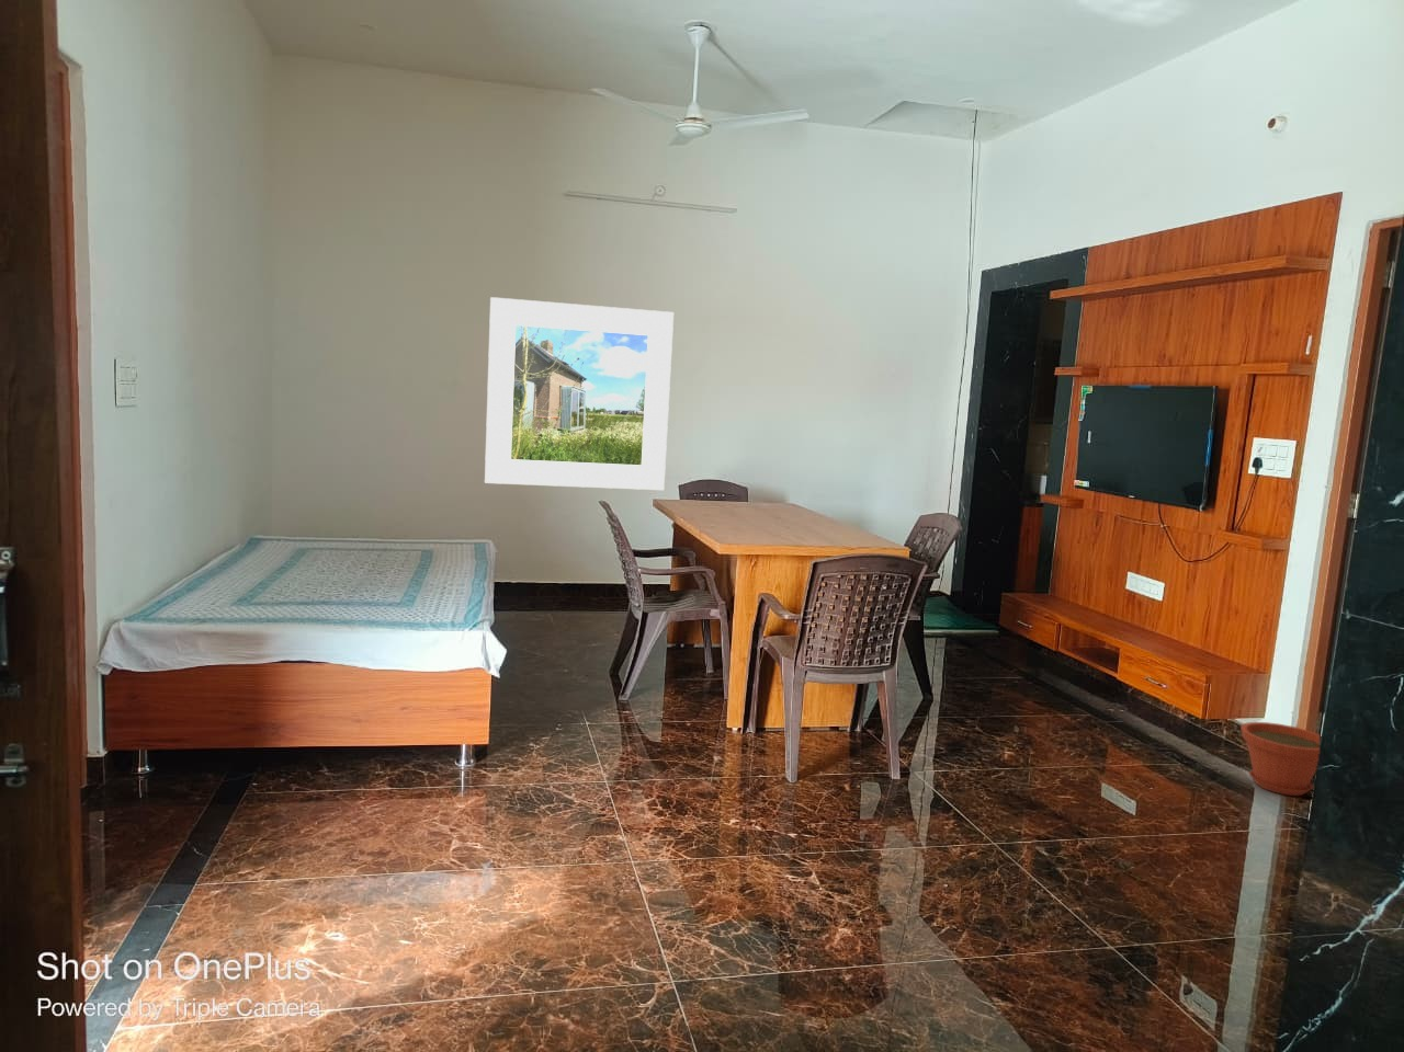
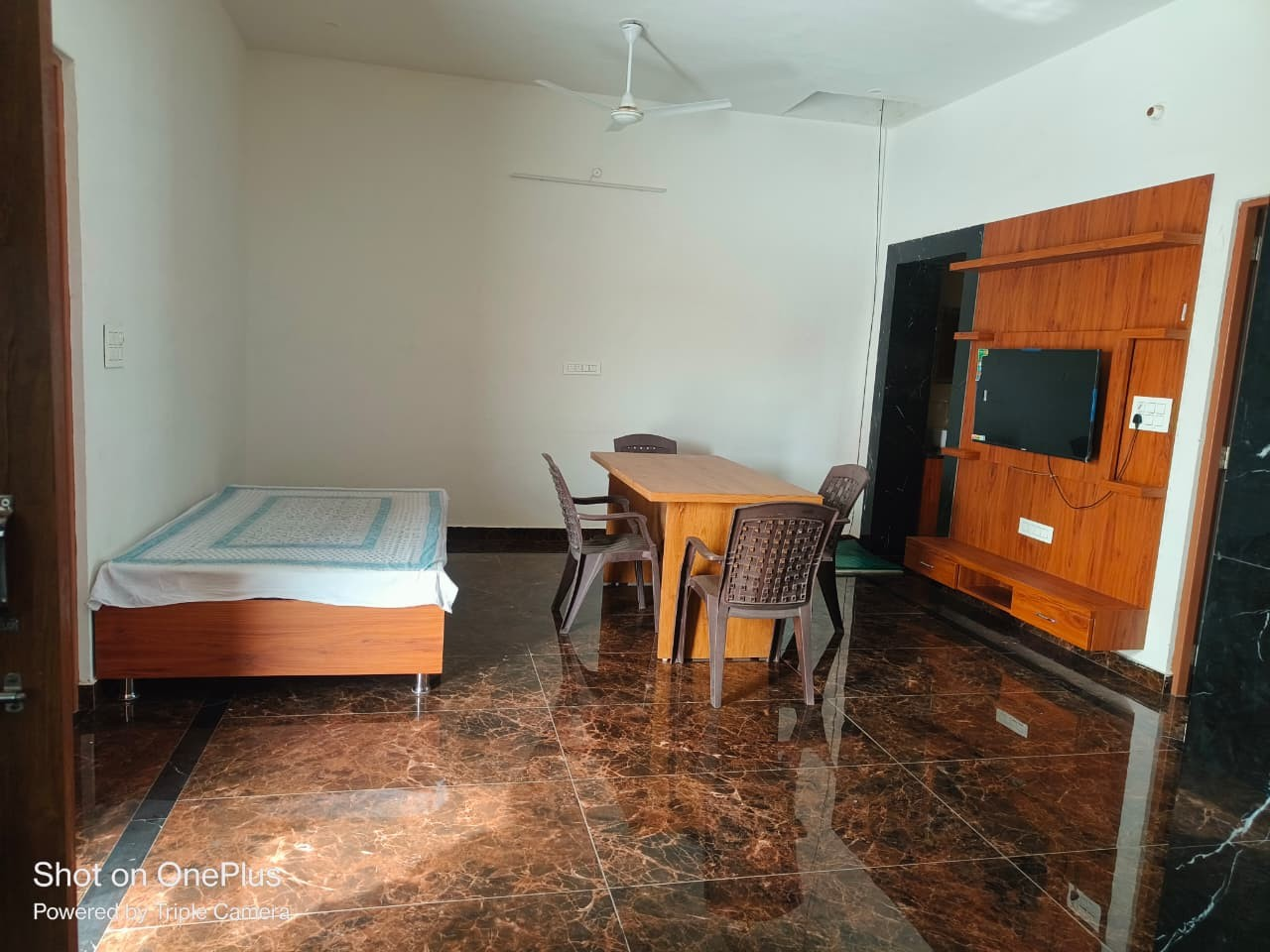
- plant pot [1239,722,1321,797]
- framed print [484,296,674,491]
